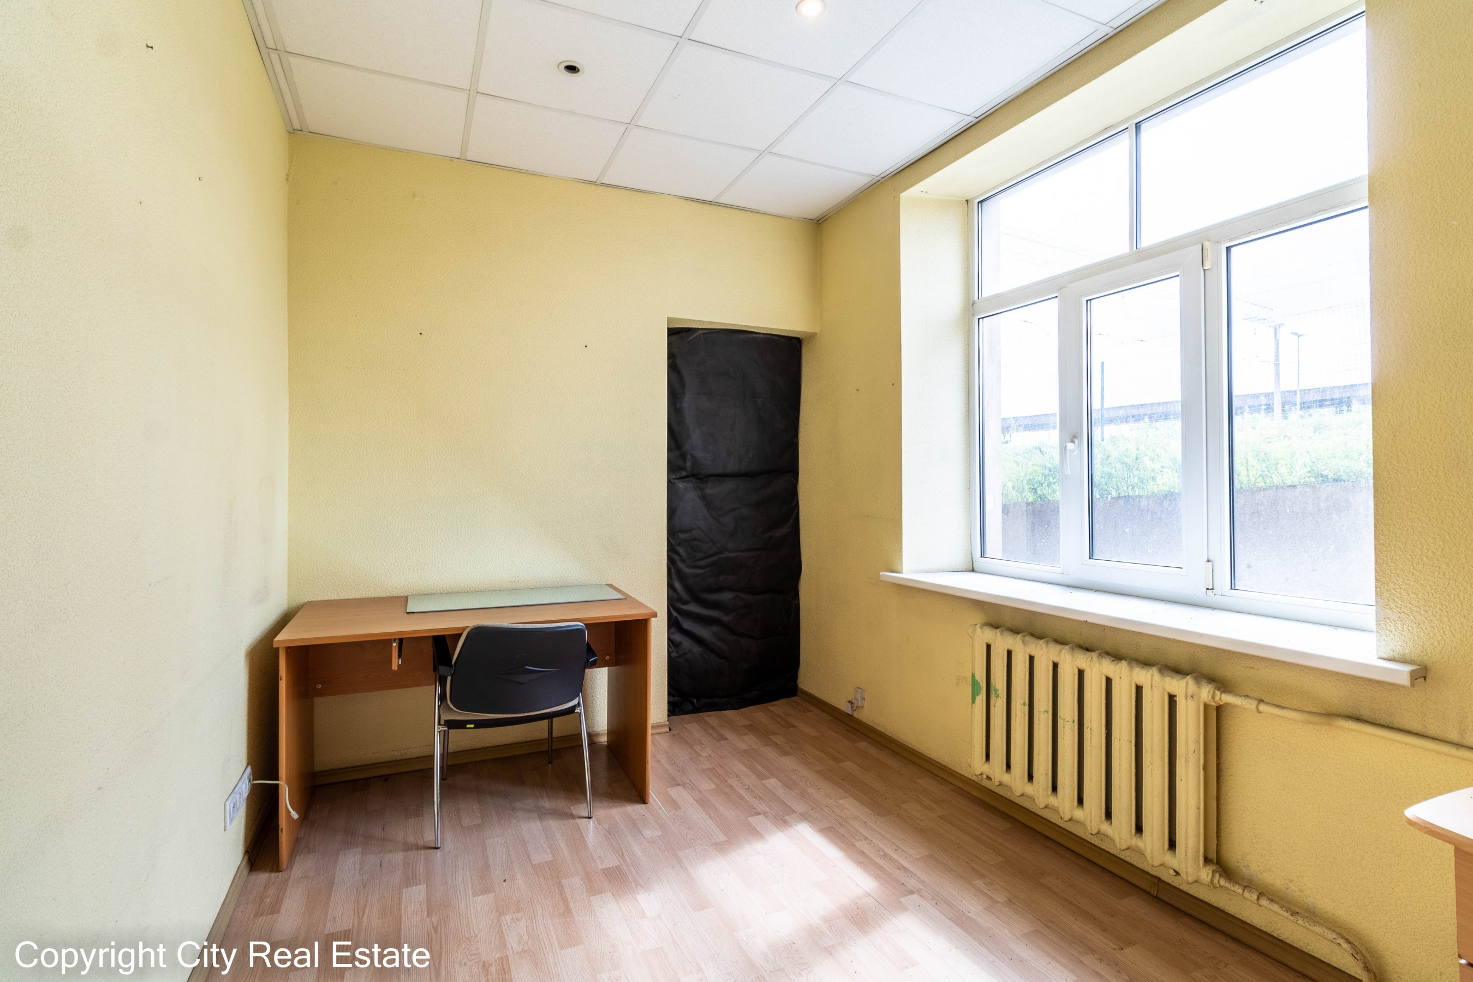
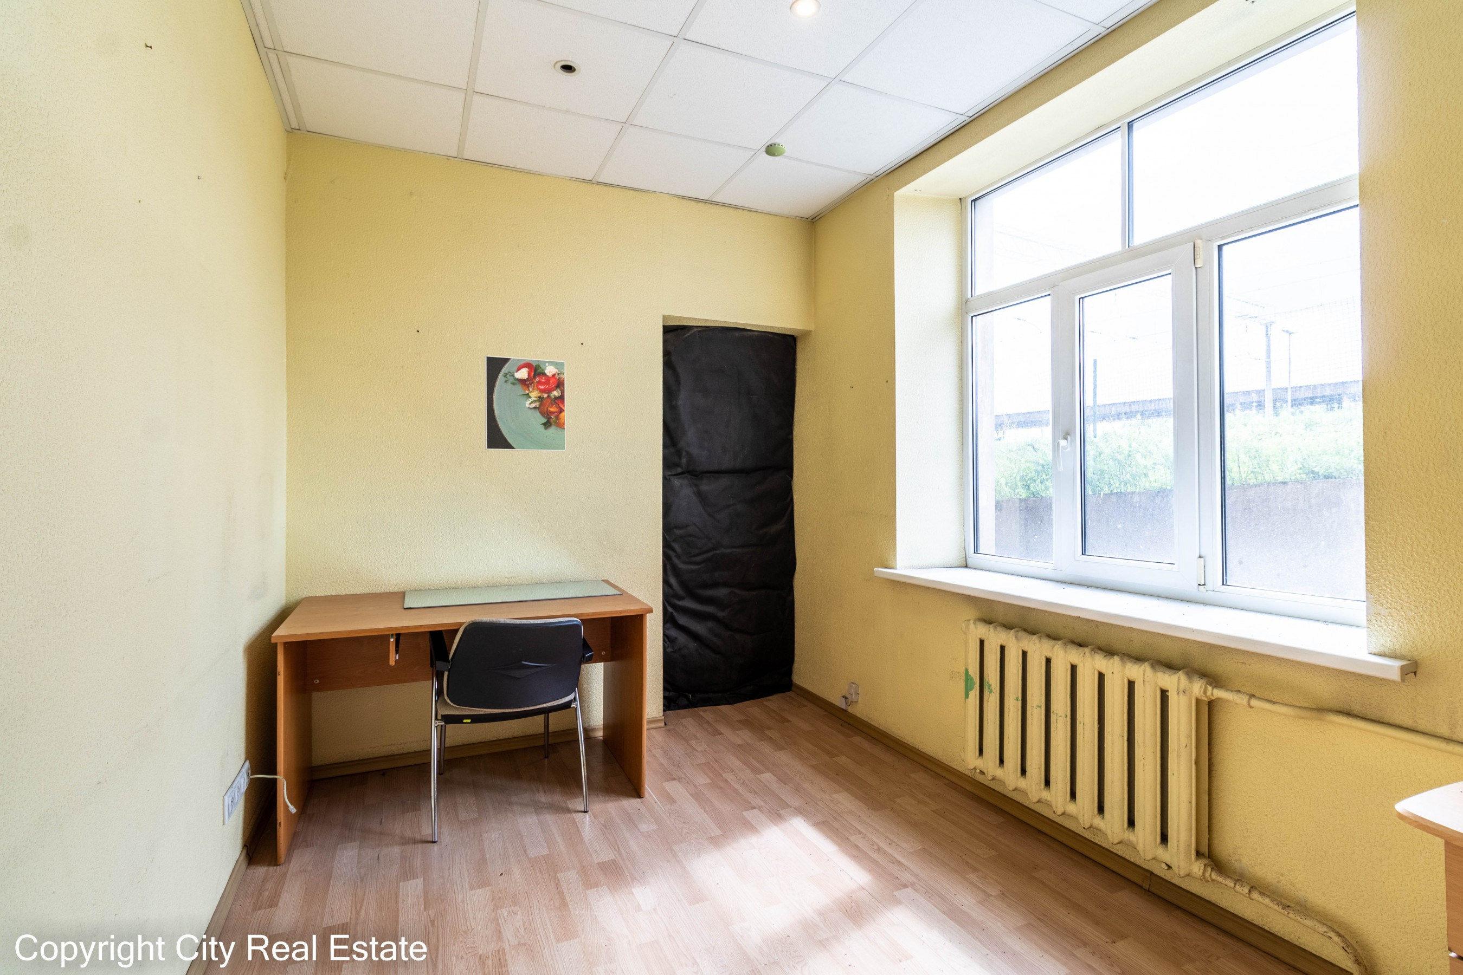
+ smoke detector [765,141,787,157]
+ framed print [484,355,566,452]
